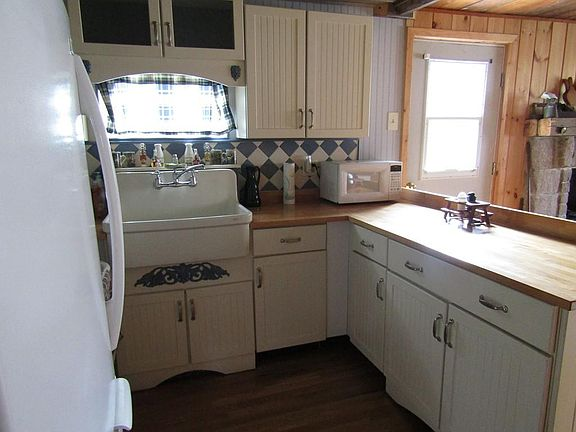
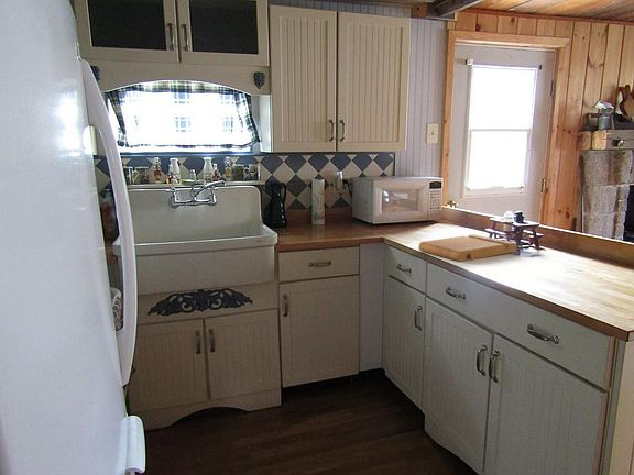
+ cutting board [417,233,518,263]
